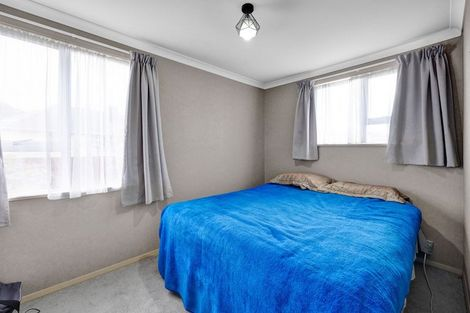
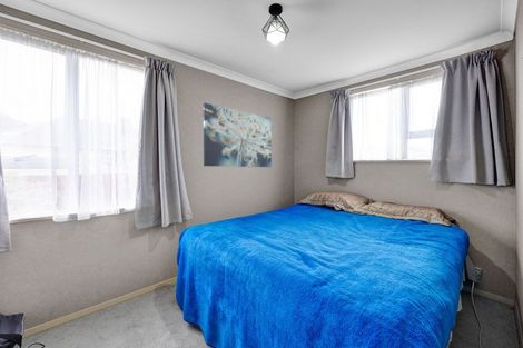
+ wall art [203,102,273,168]
